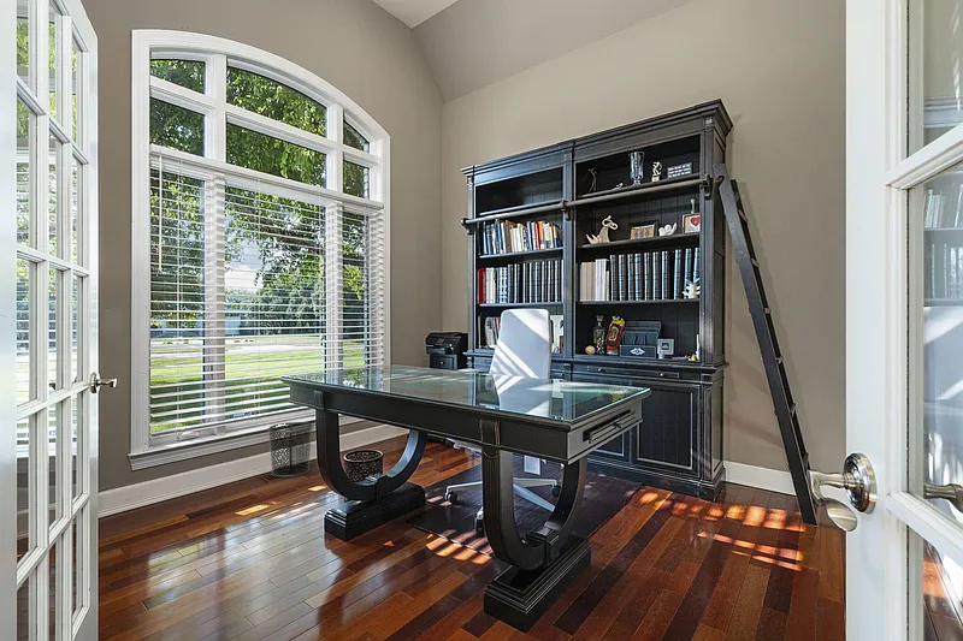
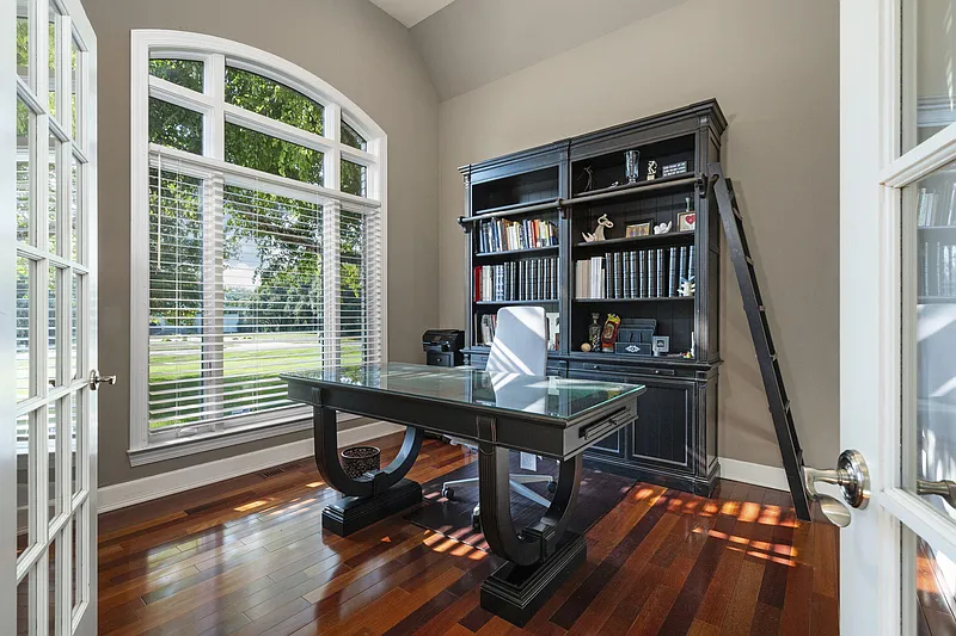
- waste bin [266,421,314,479]
